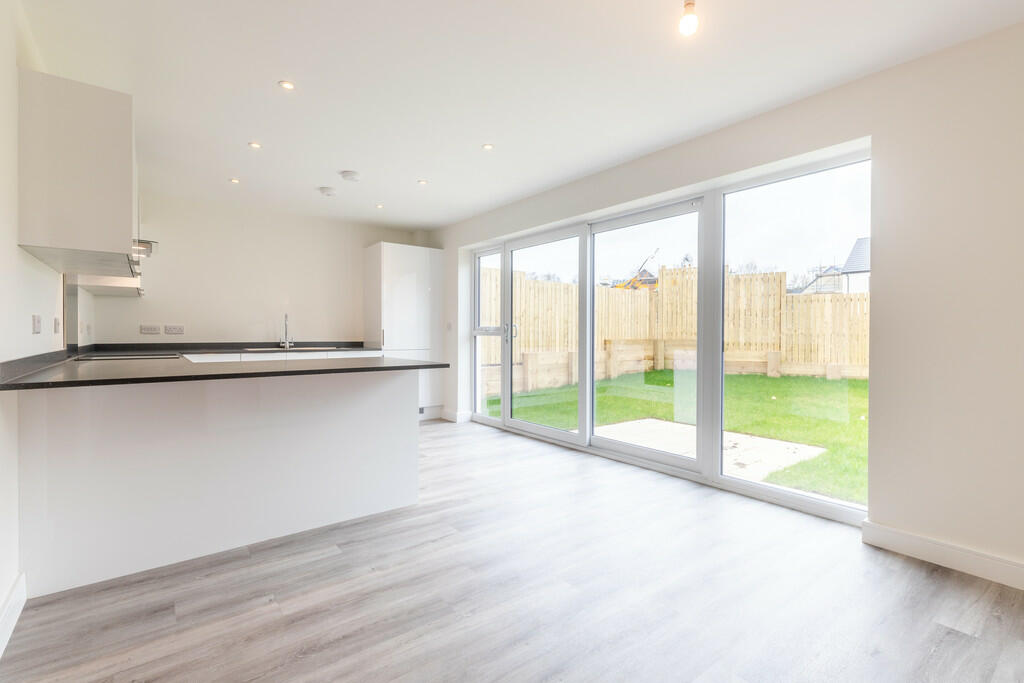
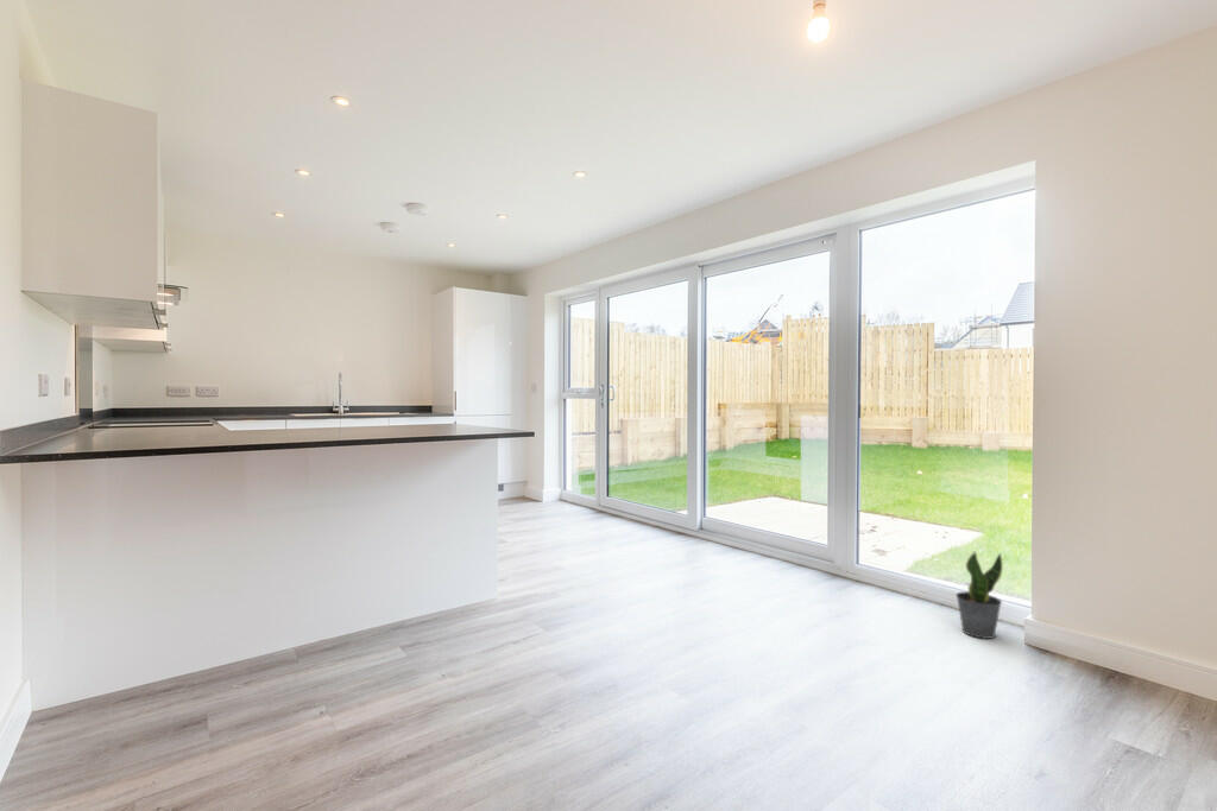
+ potted plant [954,551,1004,640]
